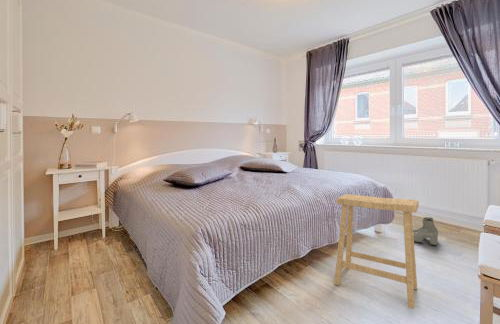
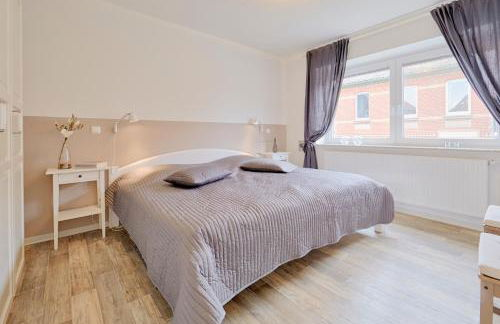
- stool [333,193,420,310]
- boots [413,216,439,246]
